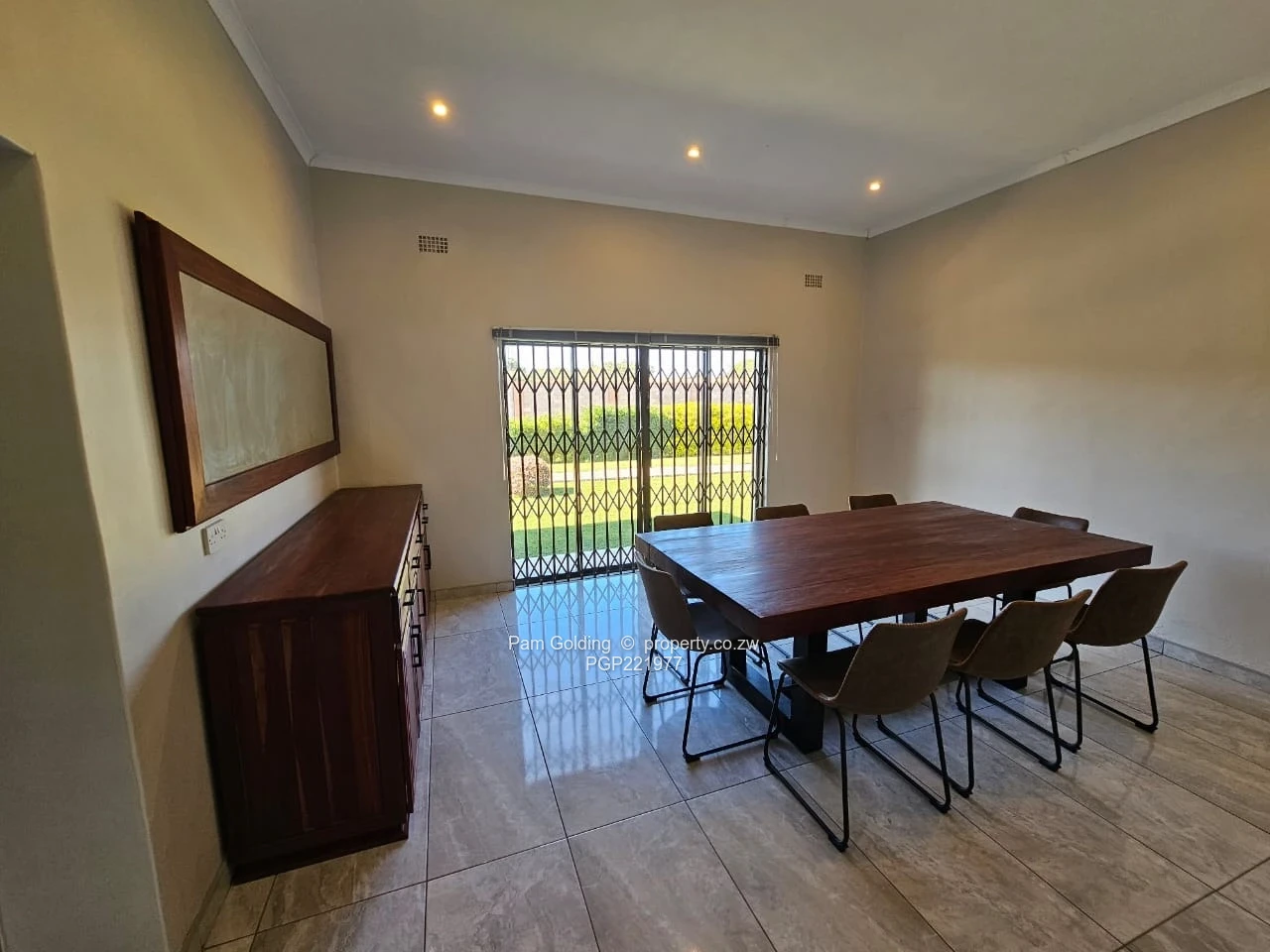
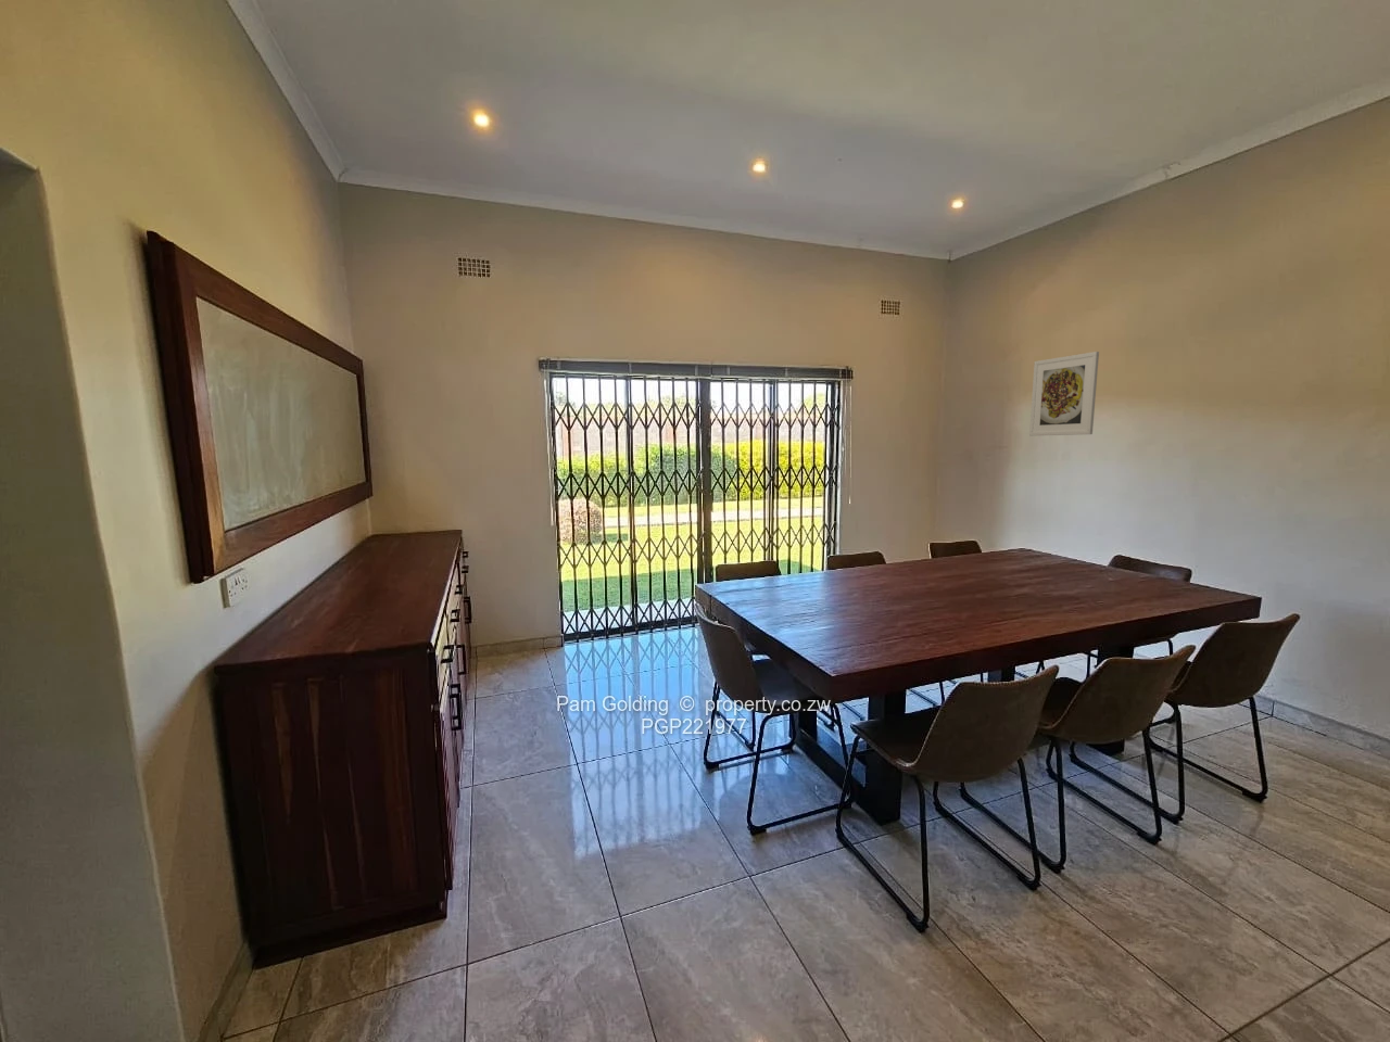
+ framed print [1029,350,1100,437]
